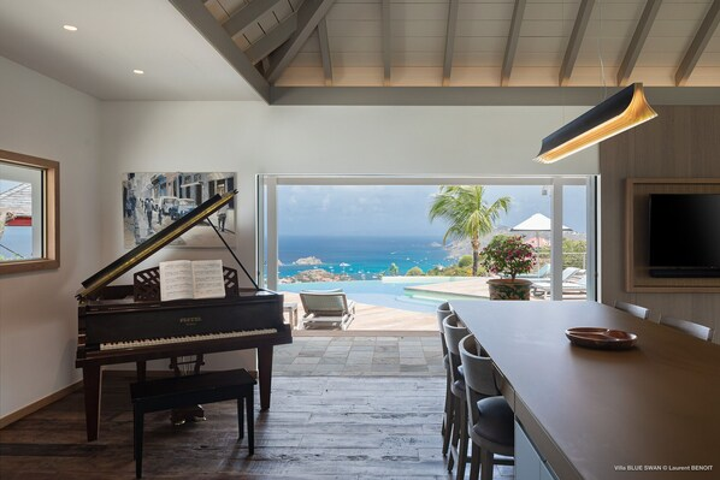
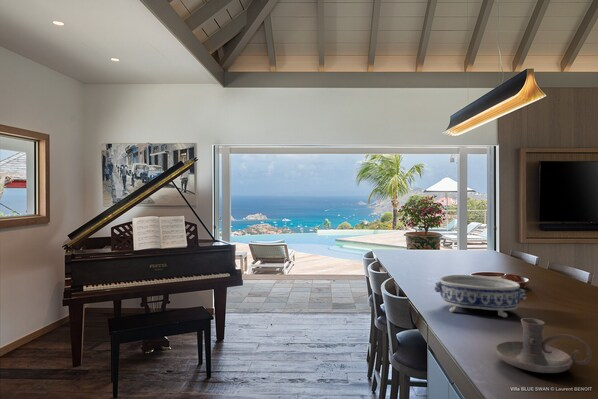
+ decorative bowl [433,274,527,318]
+ candle holder [495,317,593,374]
